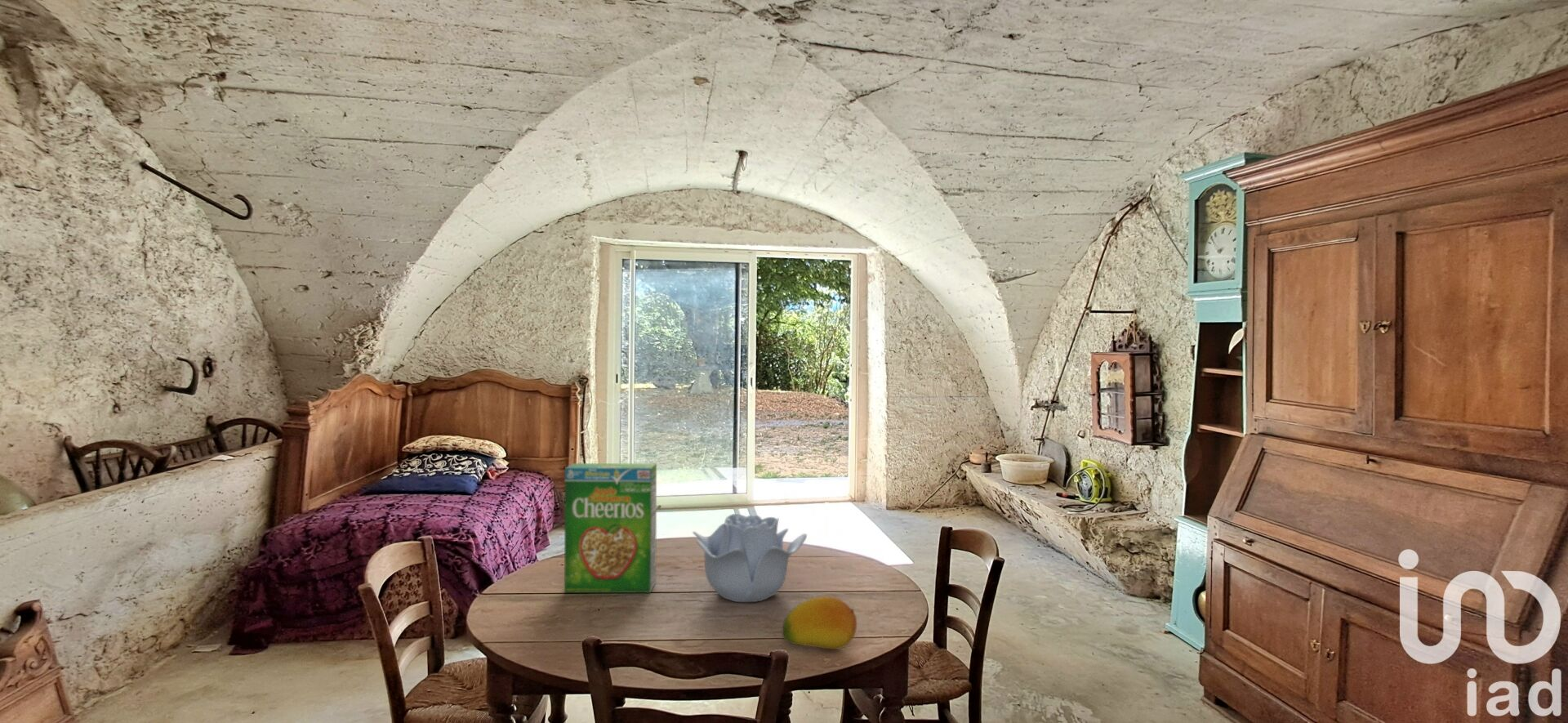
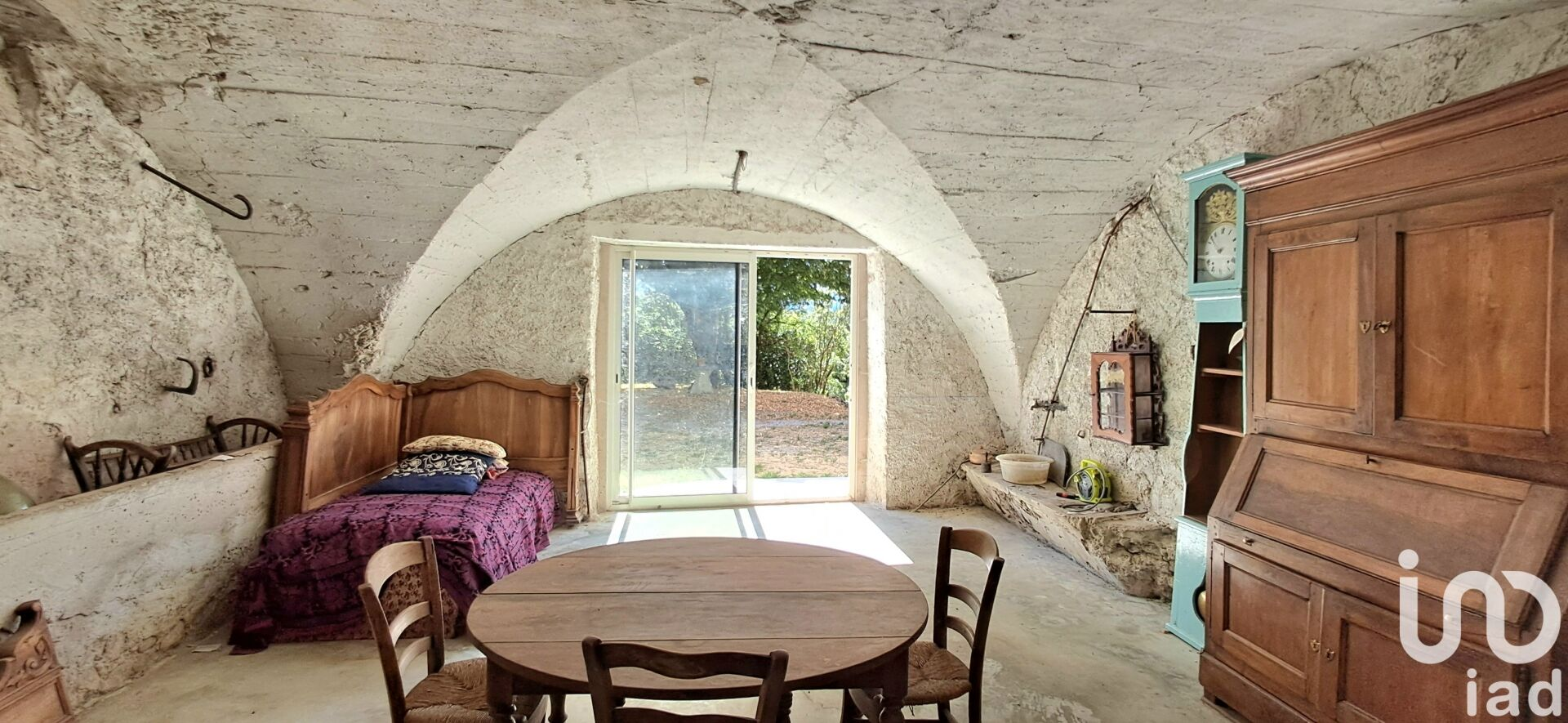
- decorative bowl [692,513,808,603]
- cereal box [564,462,657,593]
- fruit [782,596,858,650]
